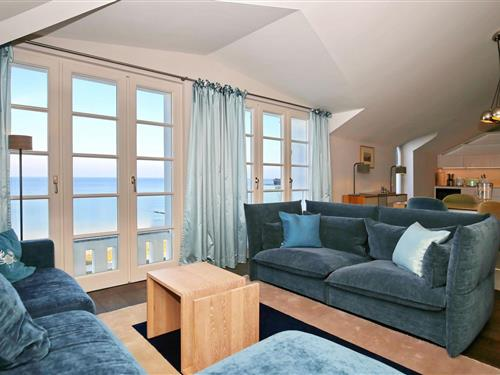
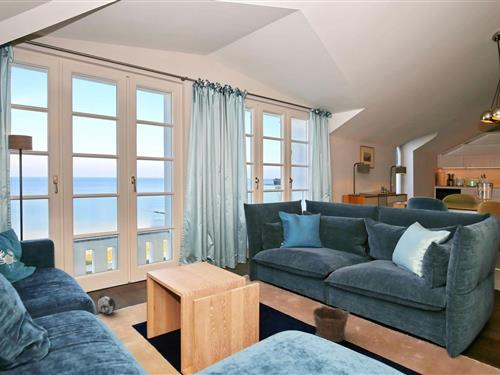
+ plush toy [96,292,117,315]
+ clay pot [312,305,350,343]
